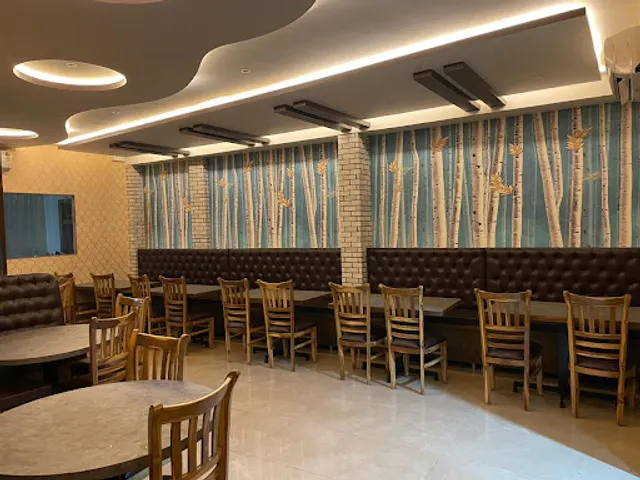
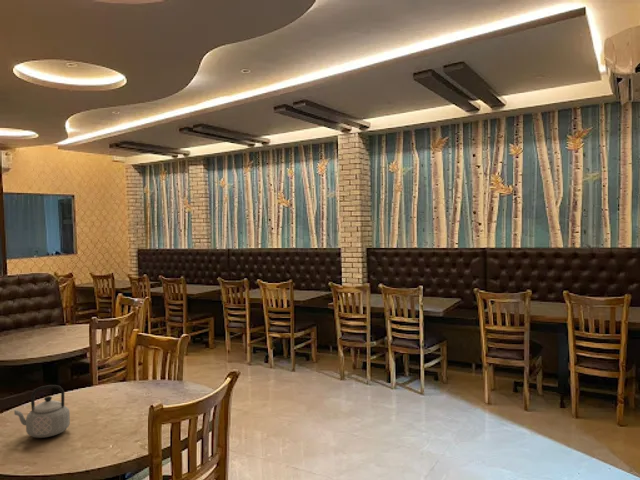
+ teapot [13,384,71,439]
